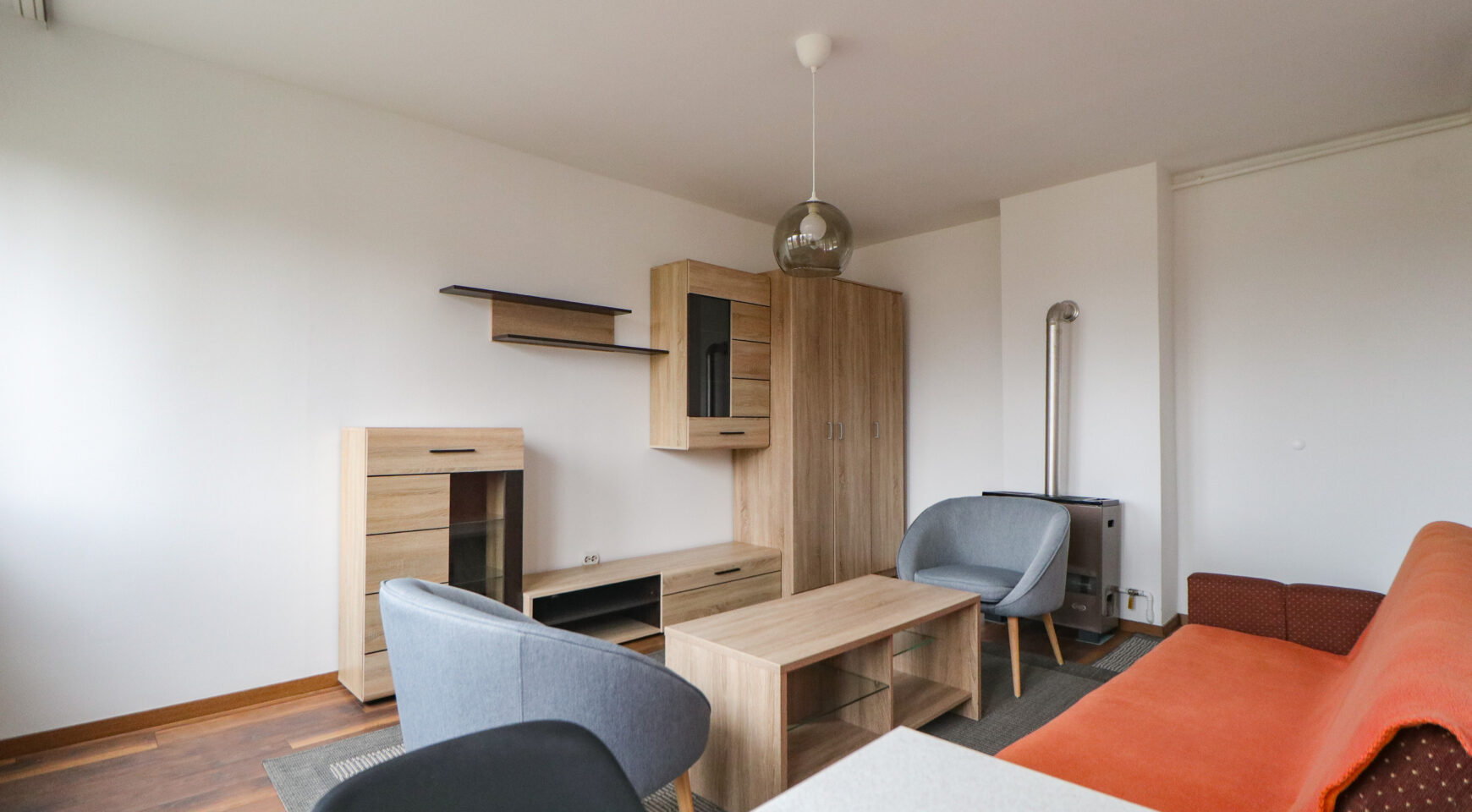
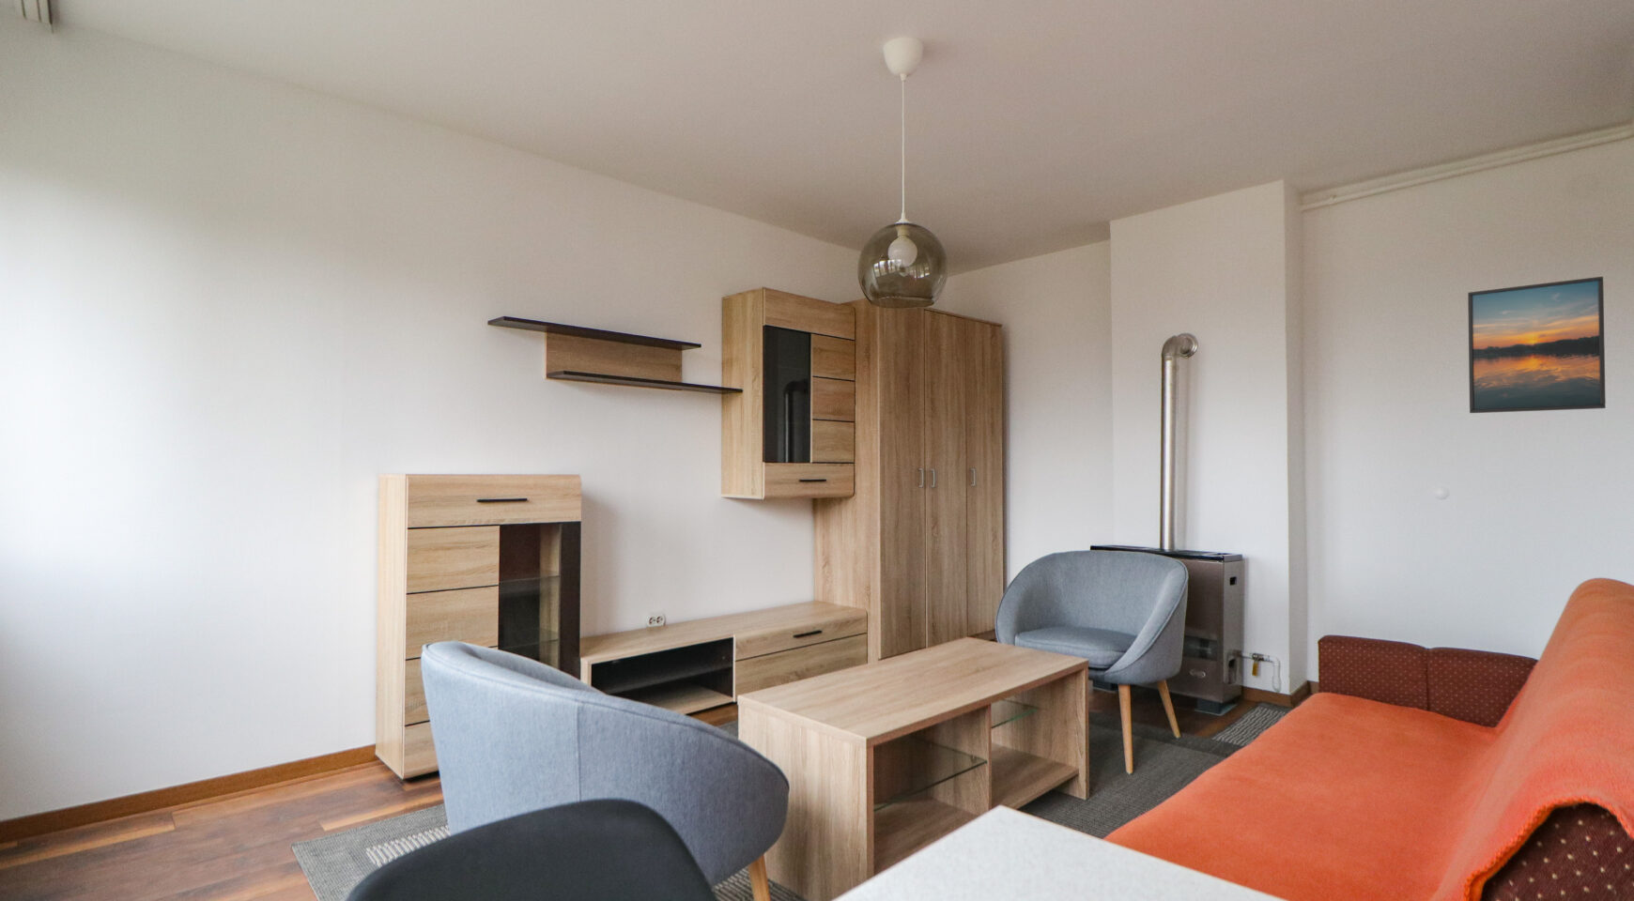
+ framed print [1466,276,1606,414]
